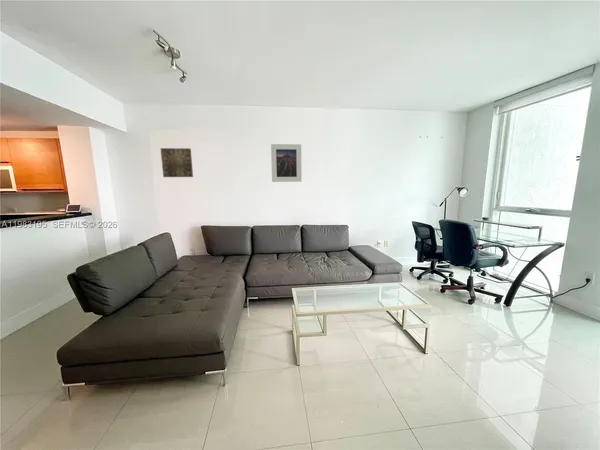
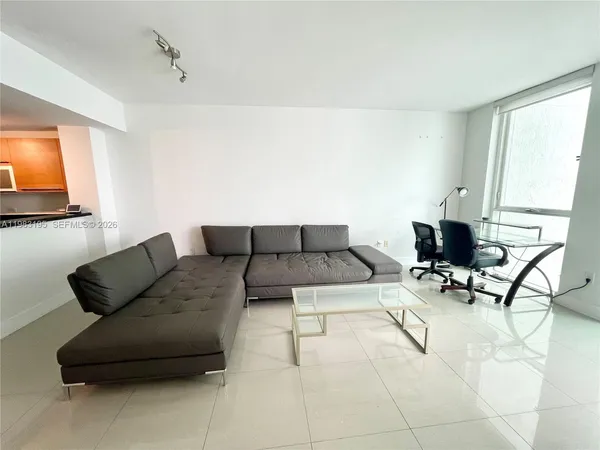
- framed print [270,143,303,183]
- wall art [159,147,194,178]
